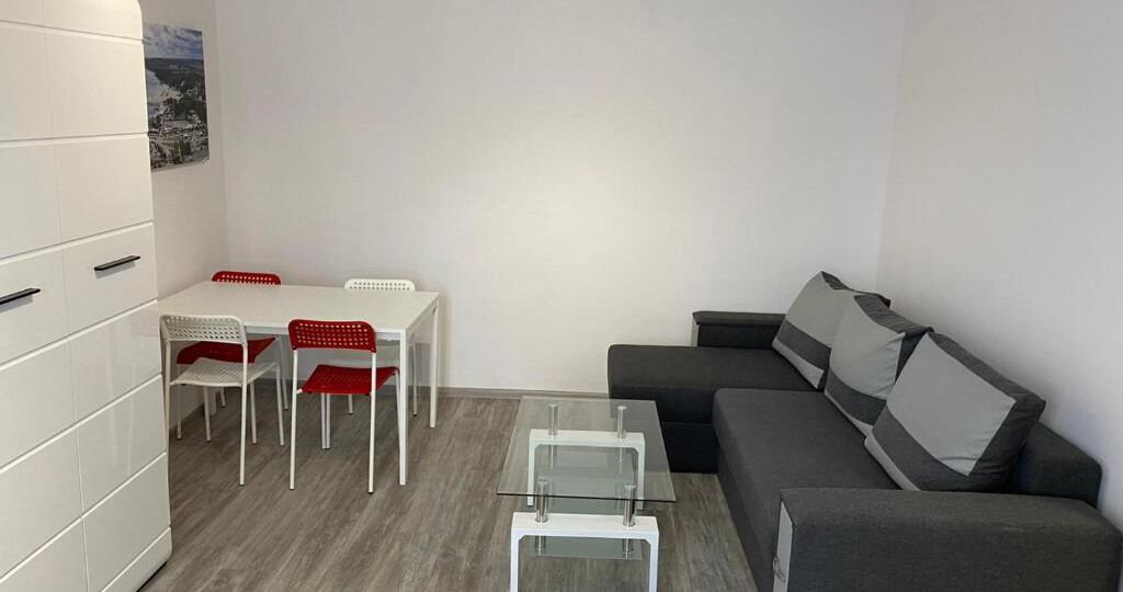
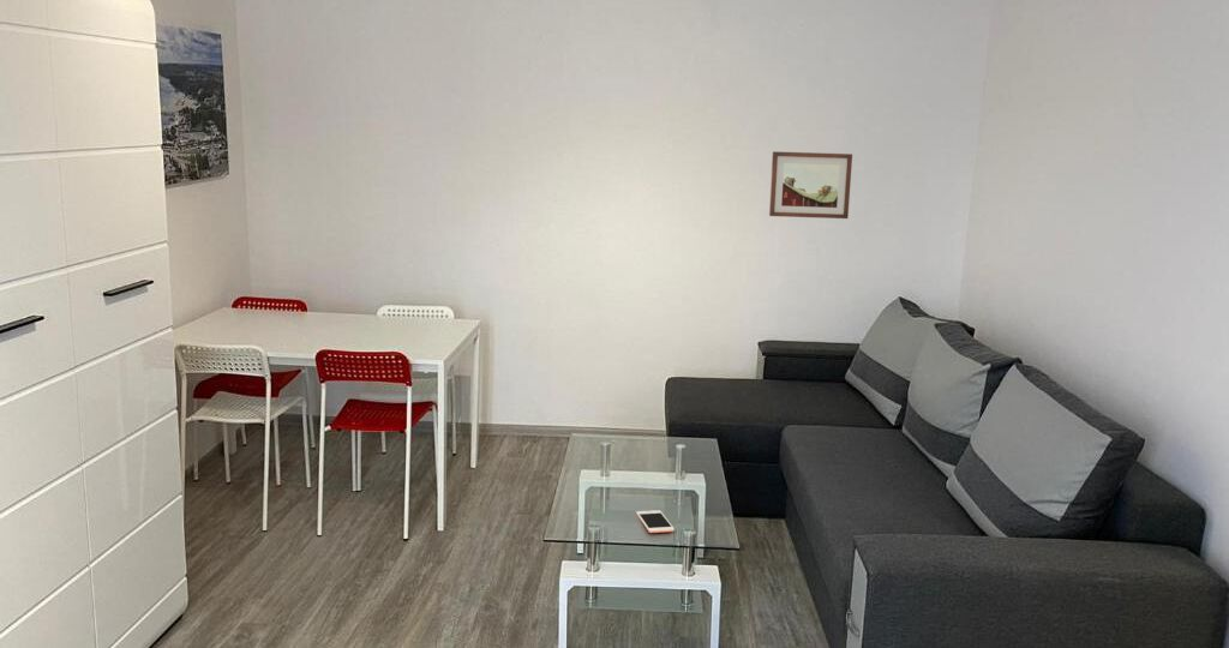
+ wall art [768,150,853,220]
+ cell phone [635,509,676,534]
